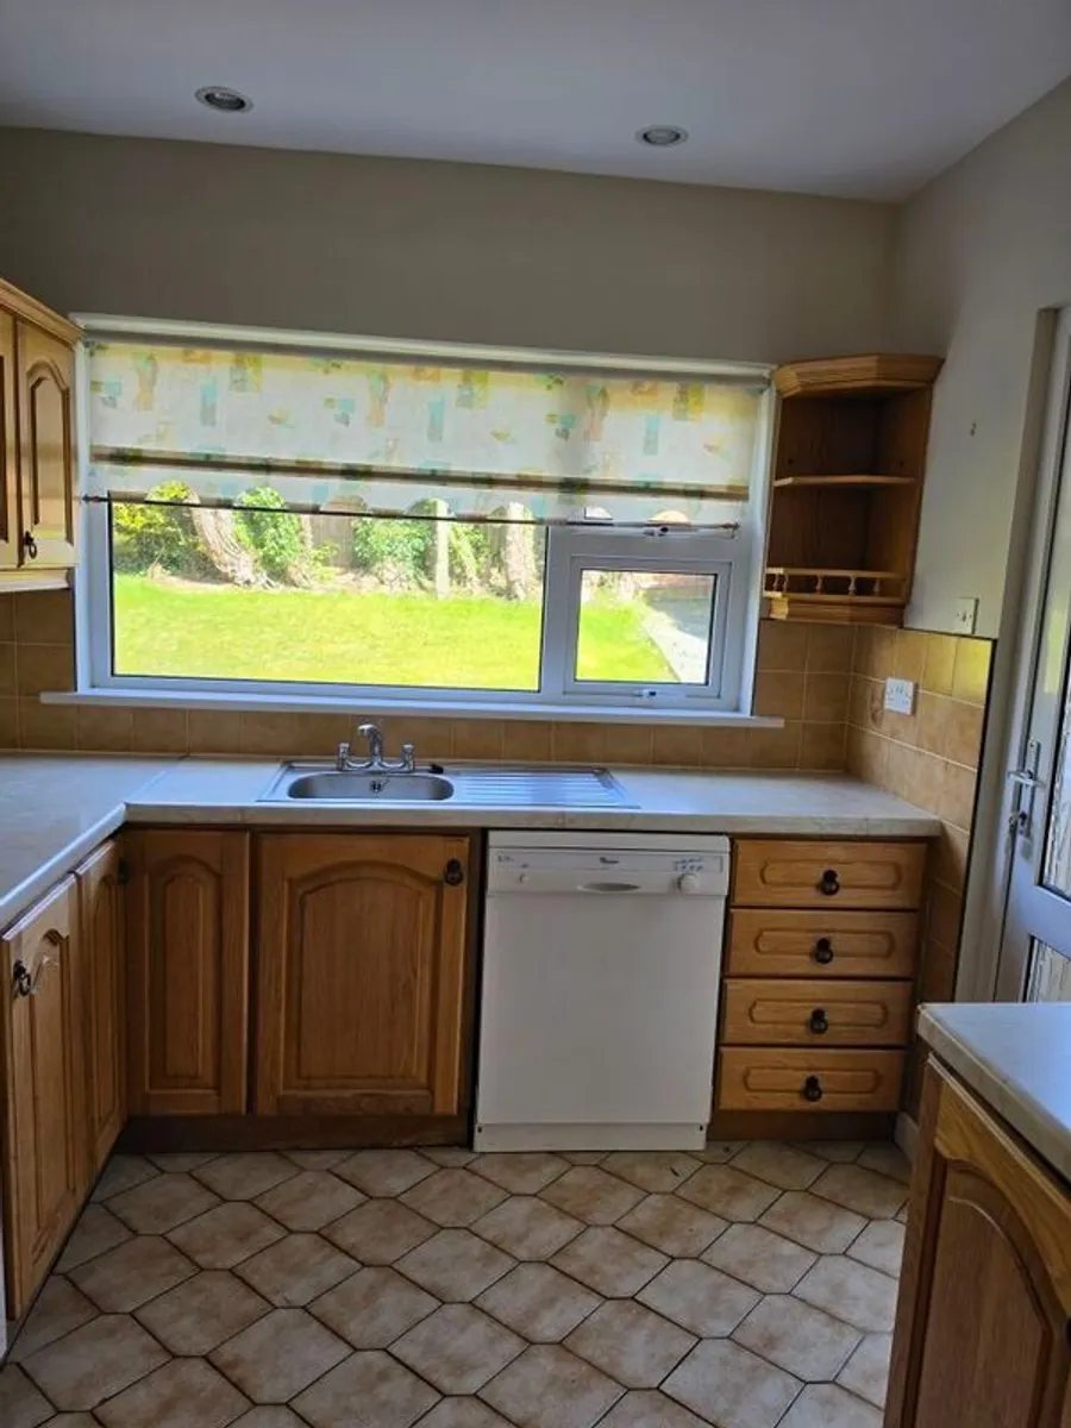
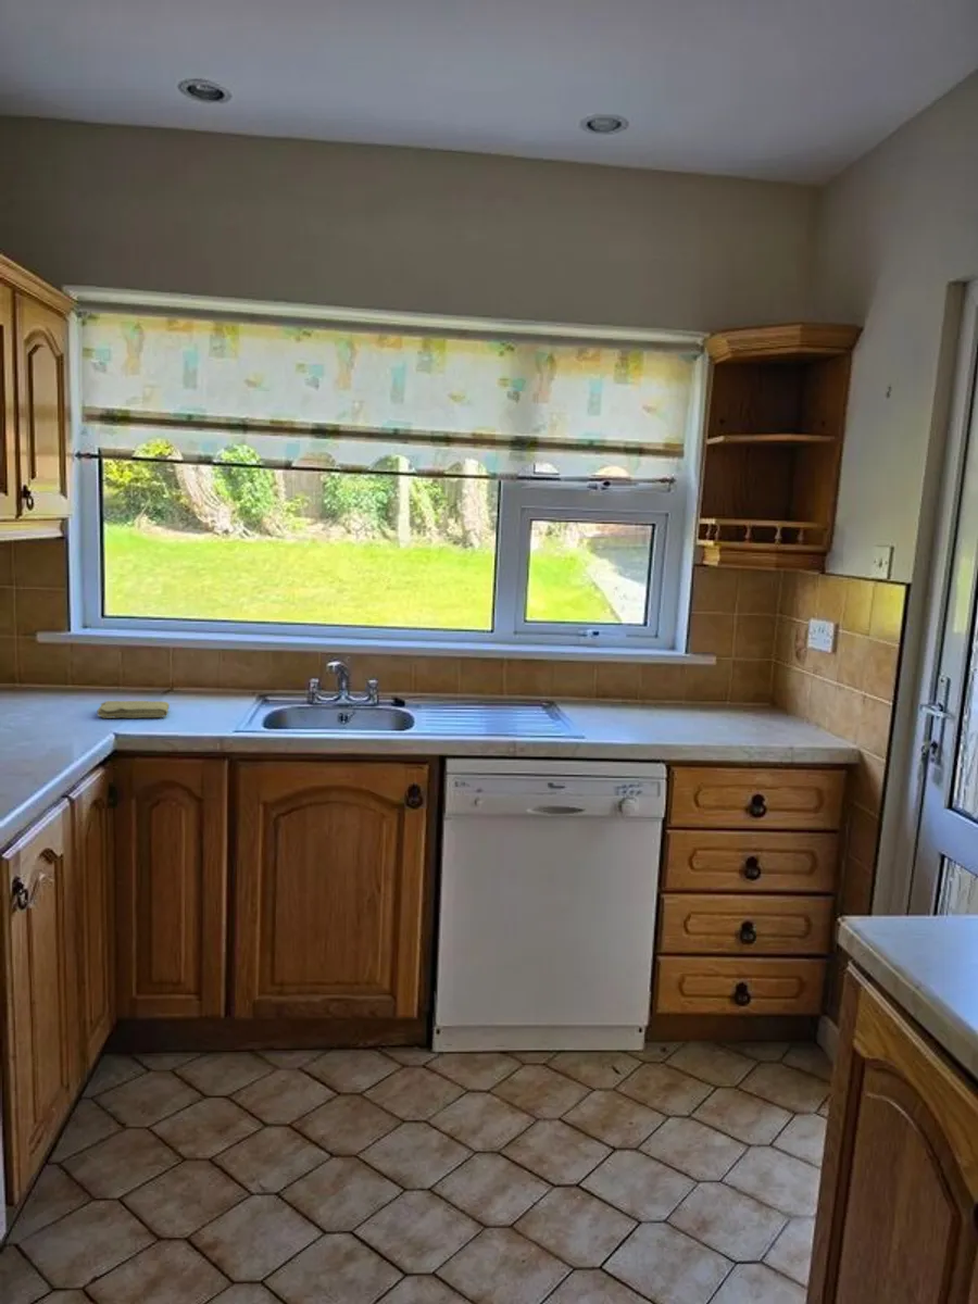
+ washcloth [96,700,171,719]
